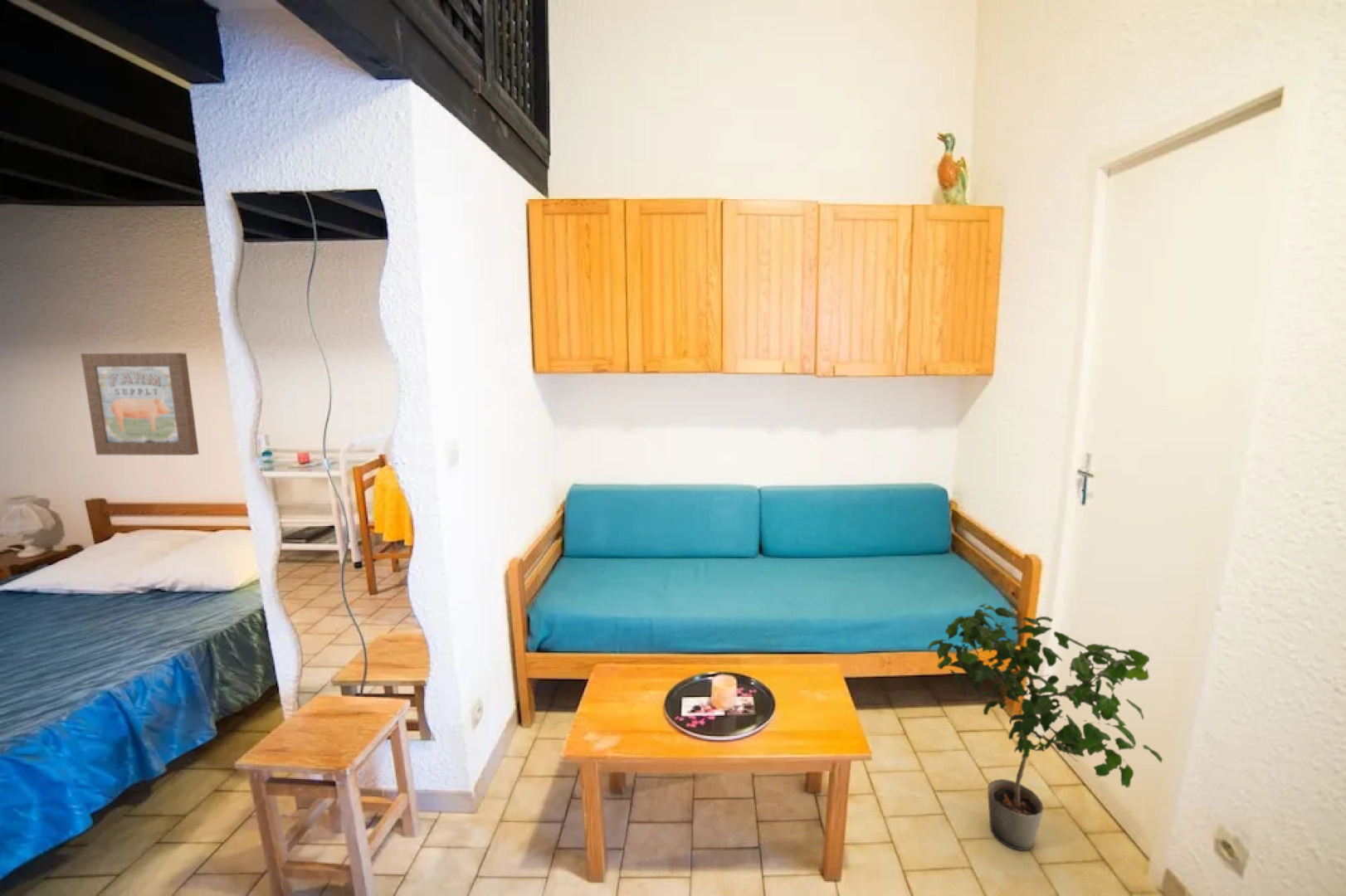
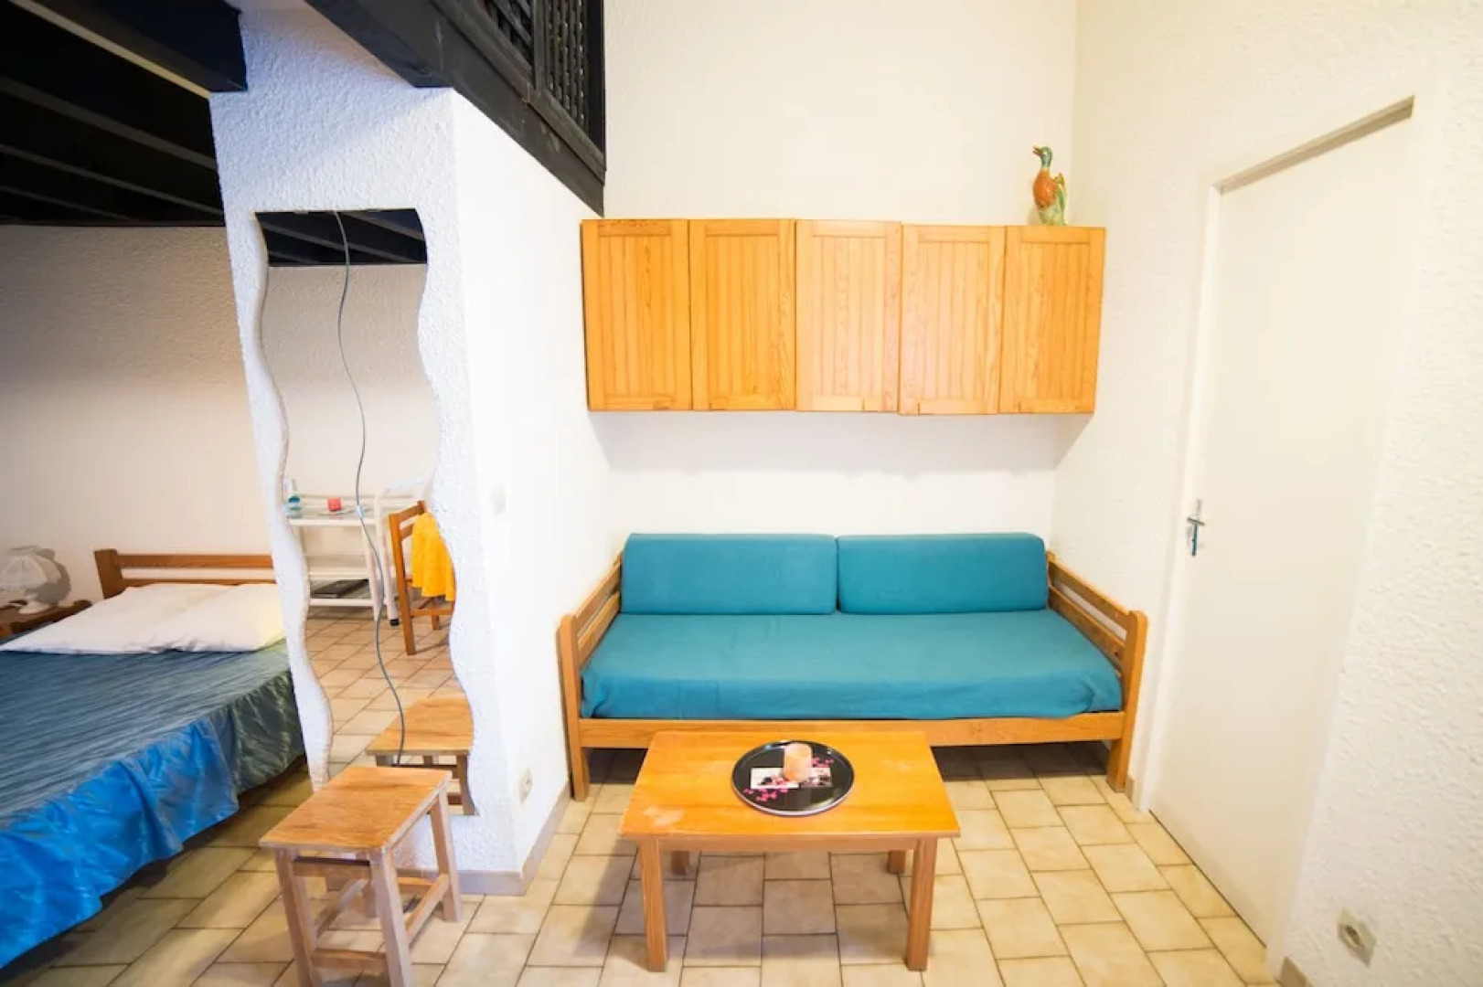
- wall art [80,352,200,456]
- potted plant [927,602,1163,851]
